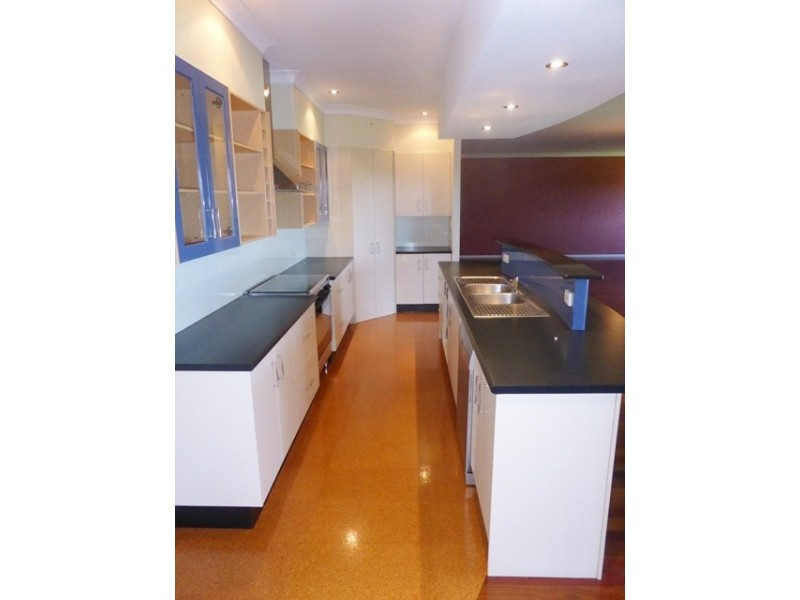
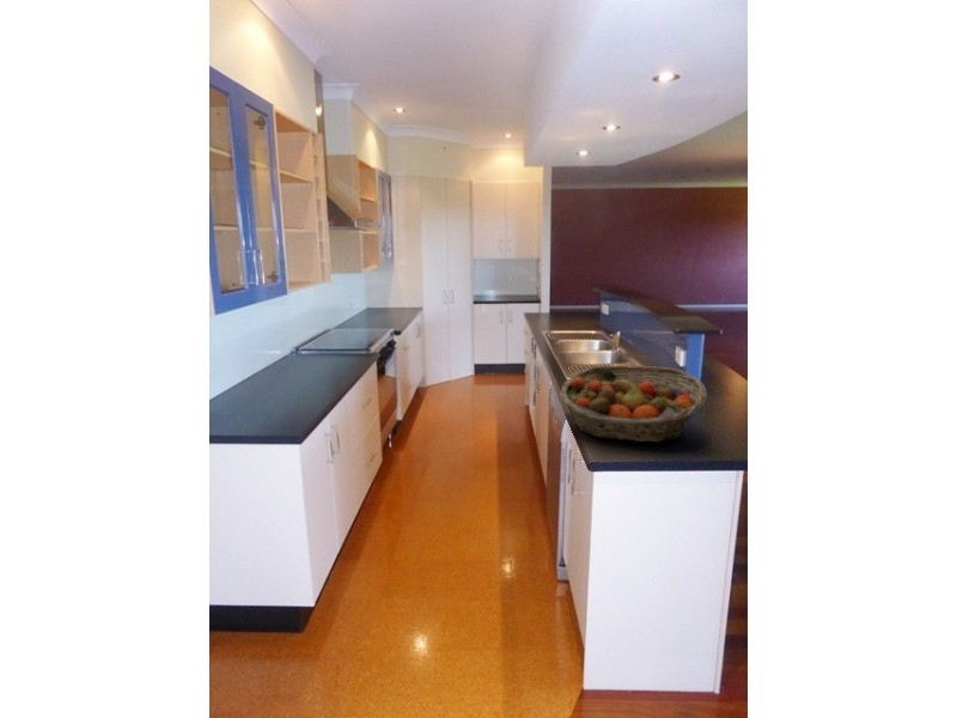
+ fruit basket [559,365,708,443]
